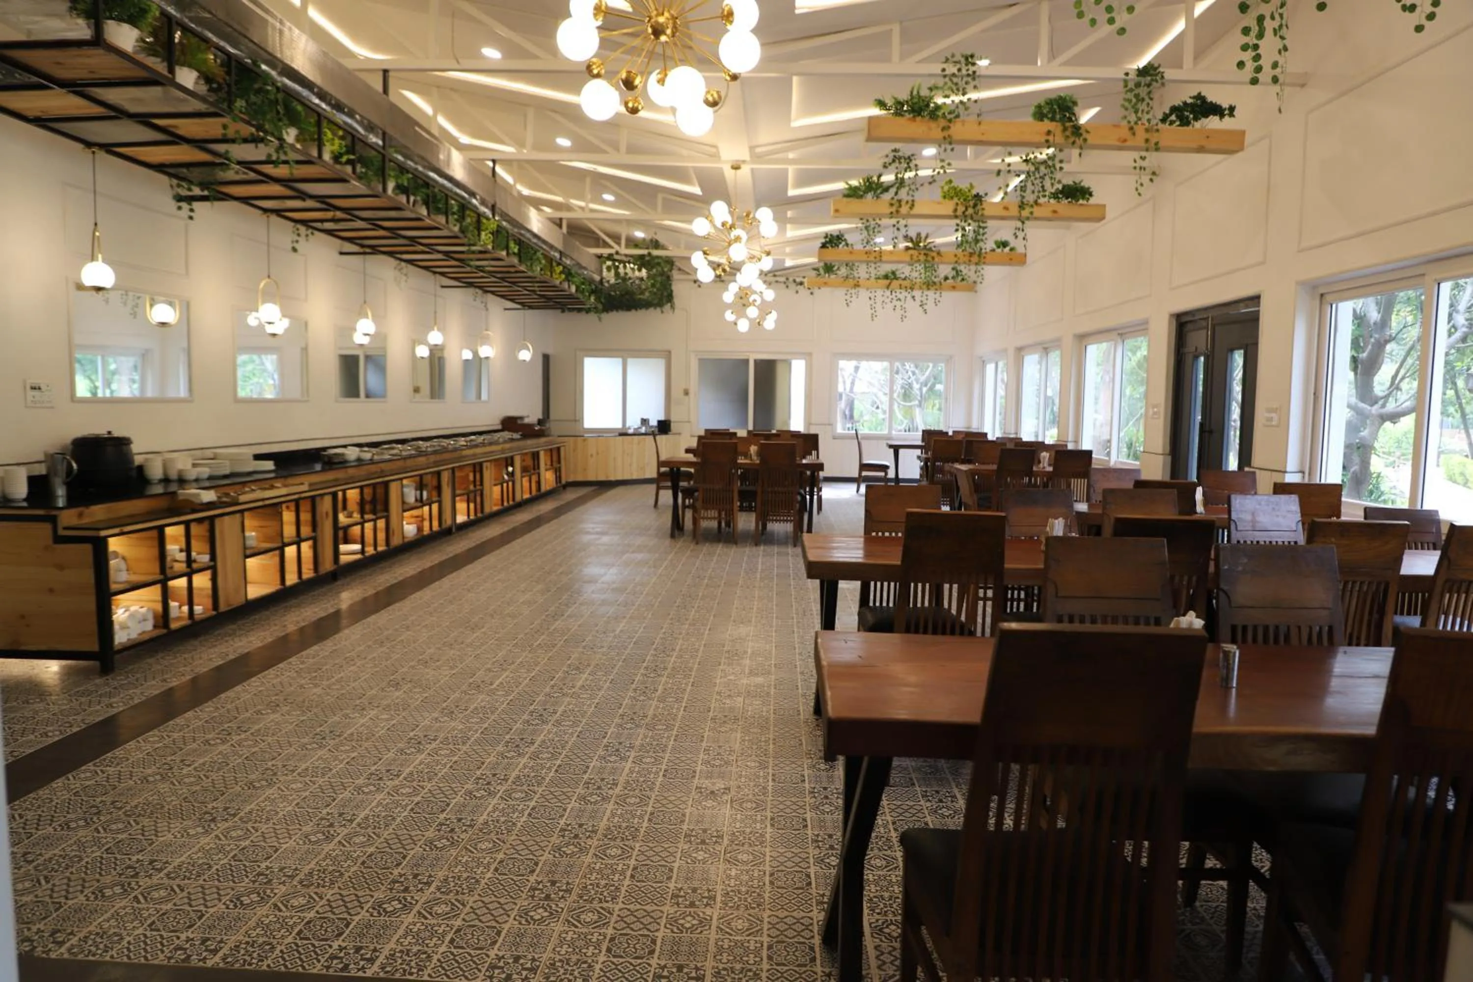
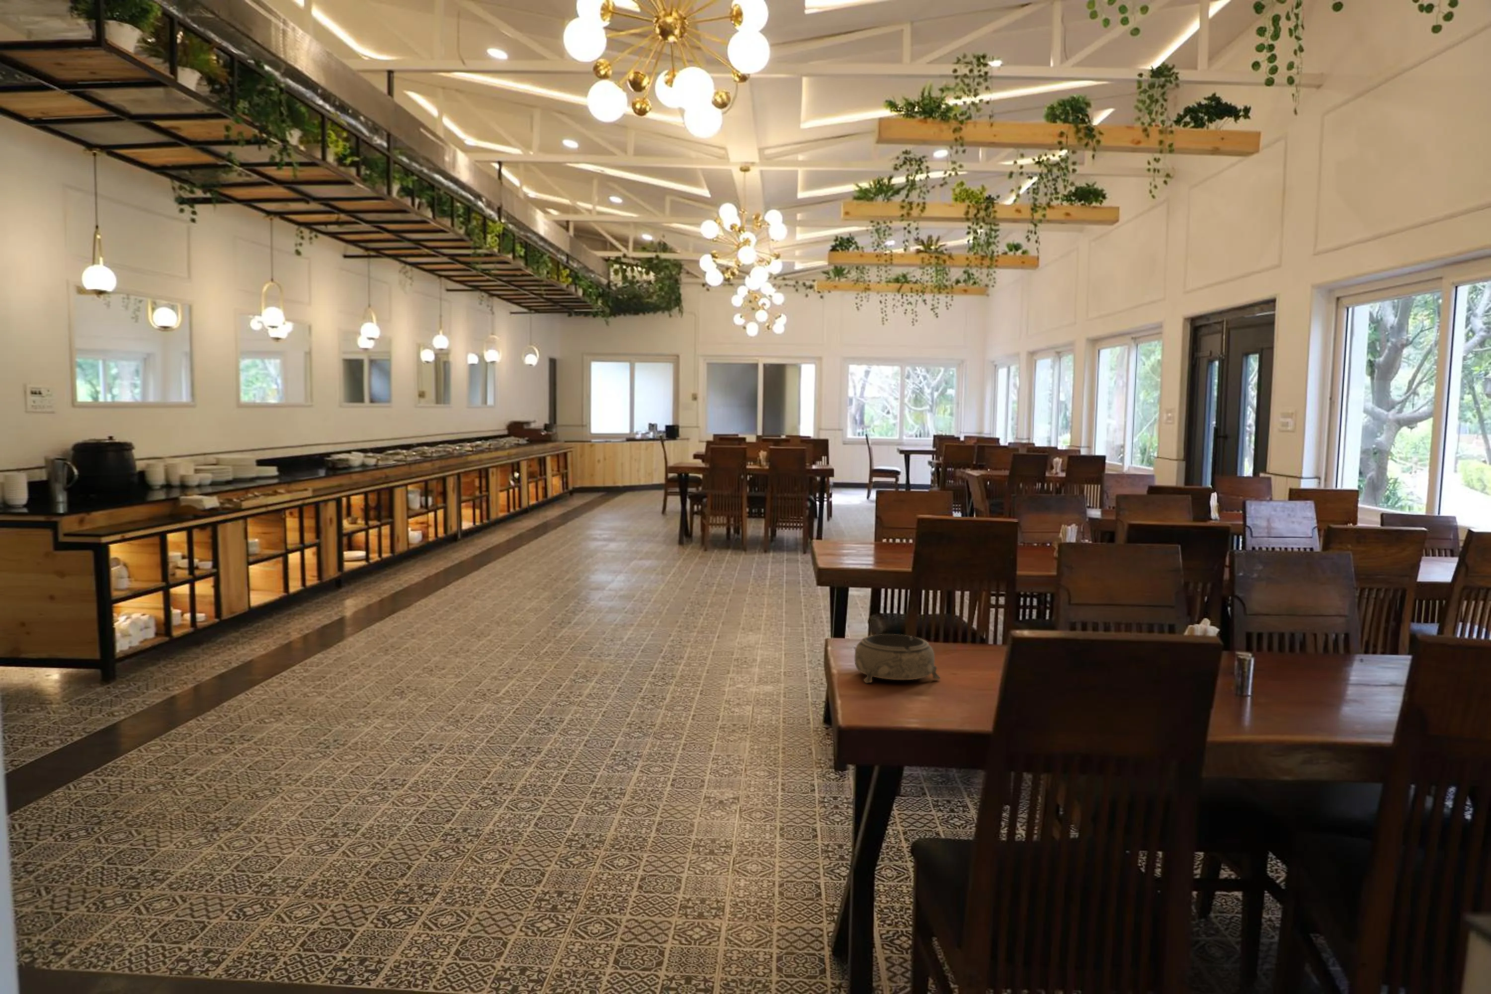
+ decorative bowl [854,633,941,683]
